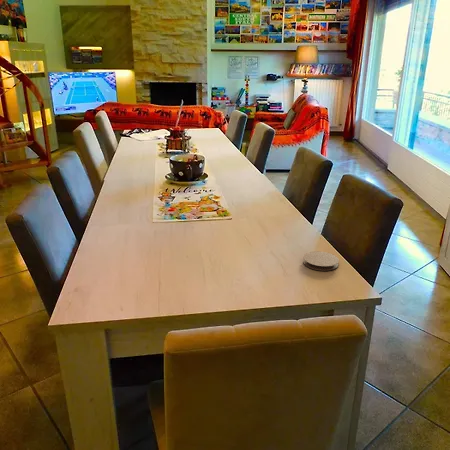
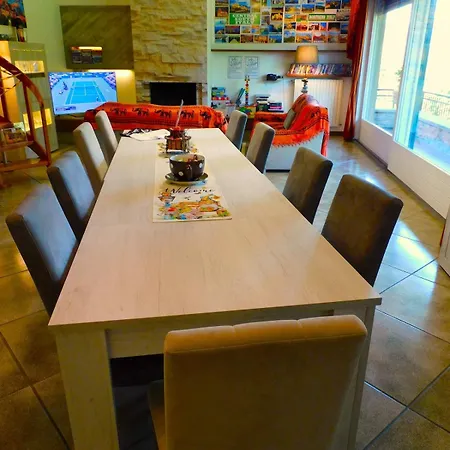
- coaster [302,250,340,272]
